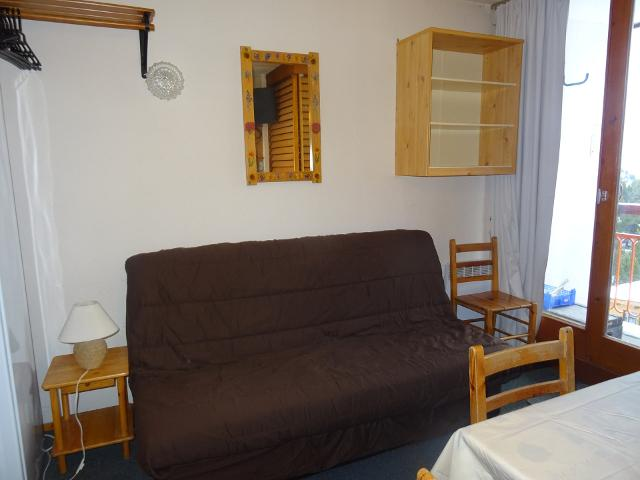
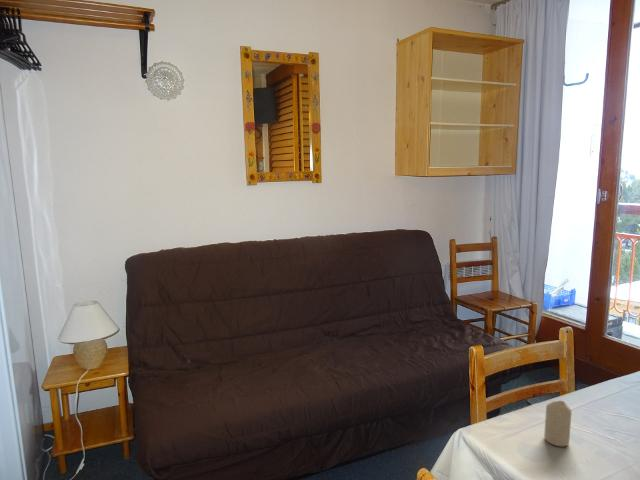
+ candle [543,400,573,447]
